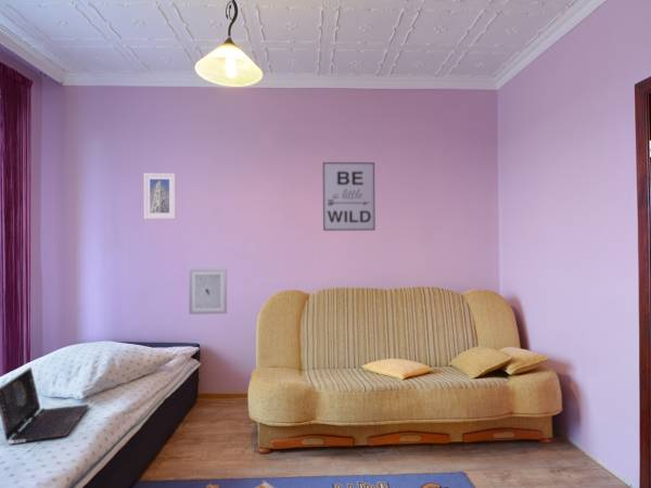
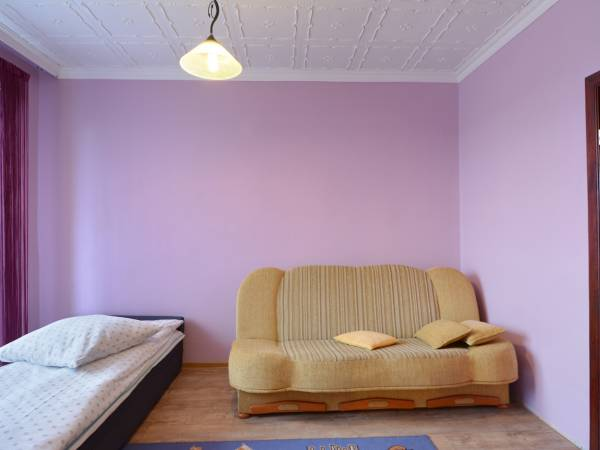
- laptop computer [0,367,90,446]
- wall art [322,162,376,232]
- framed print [143,172,177,220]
- wall art [188,268,228,316]
